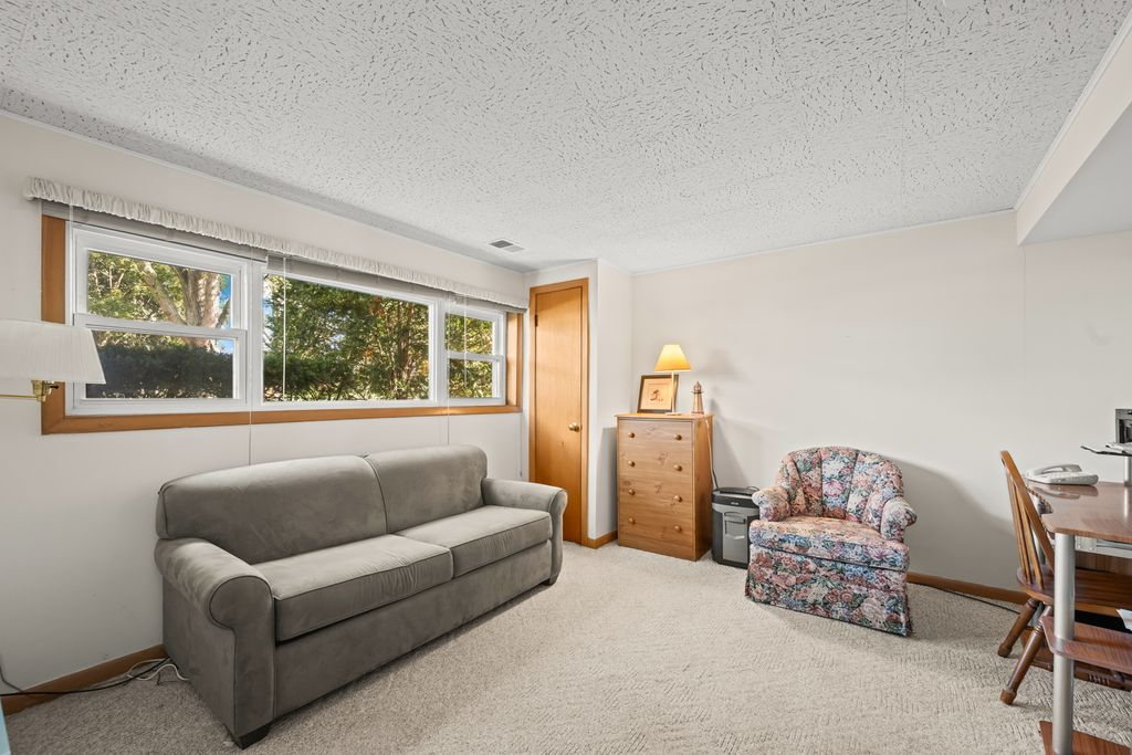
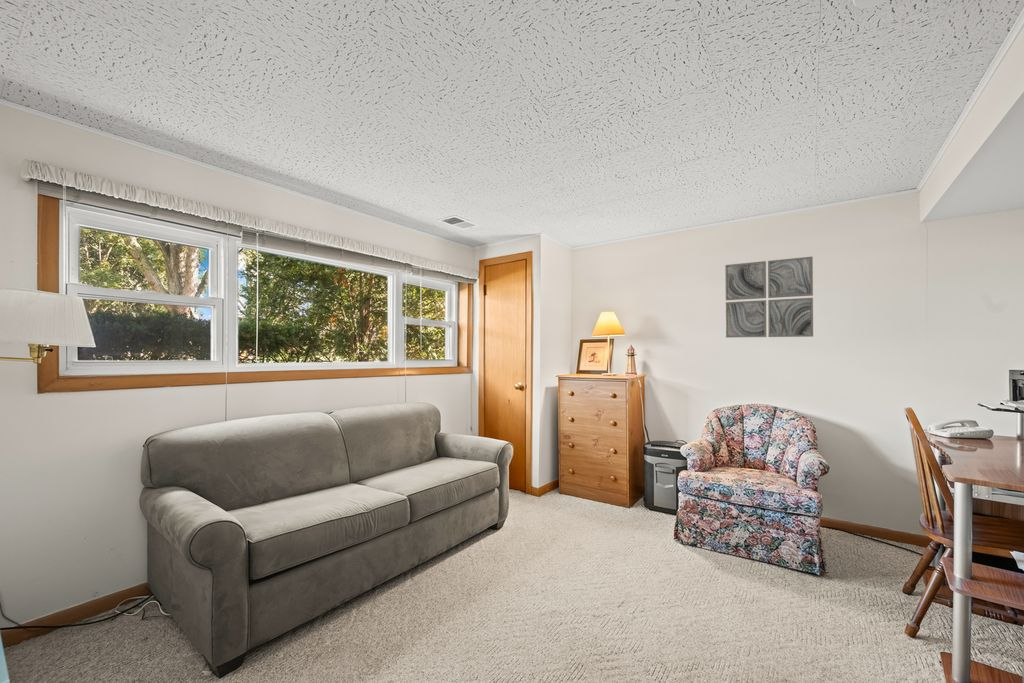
+ wall art [724,256,814,339]
